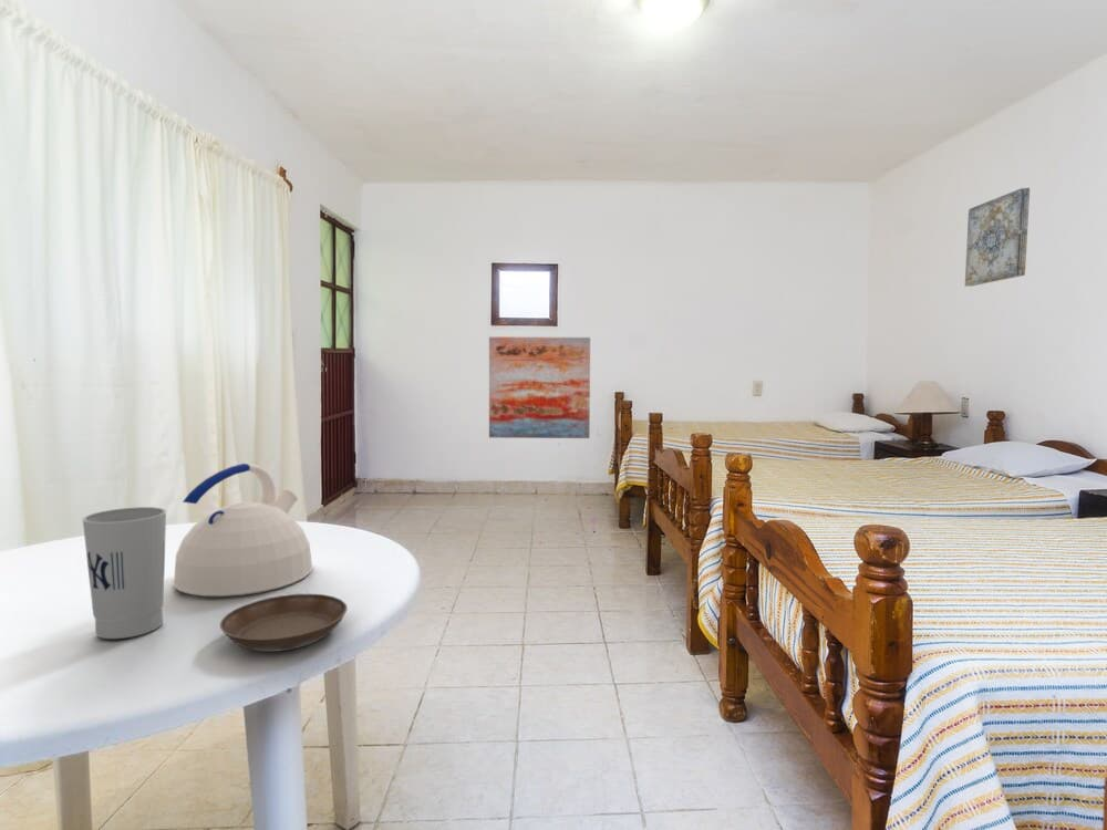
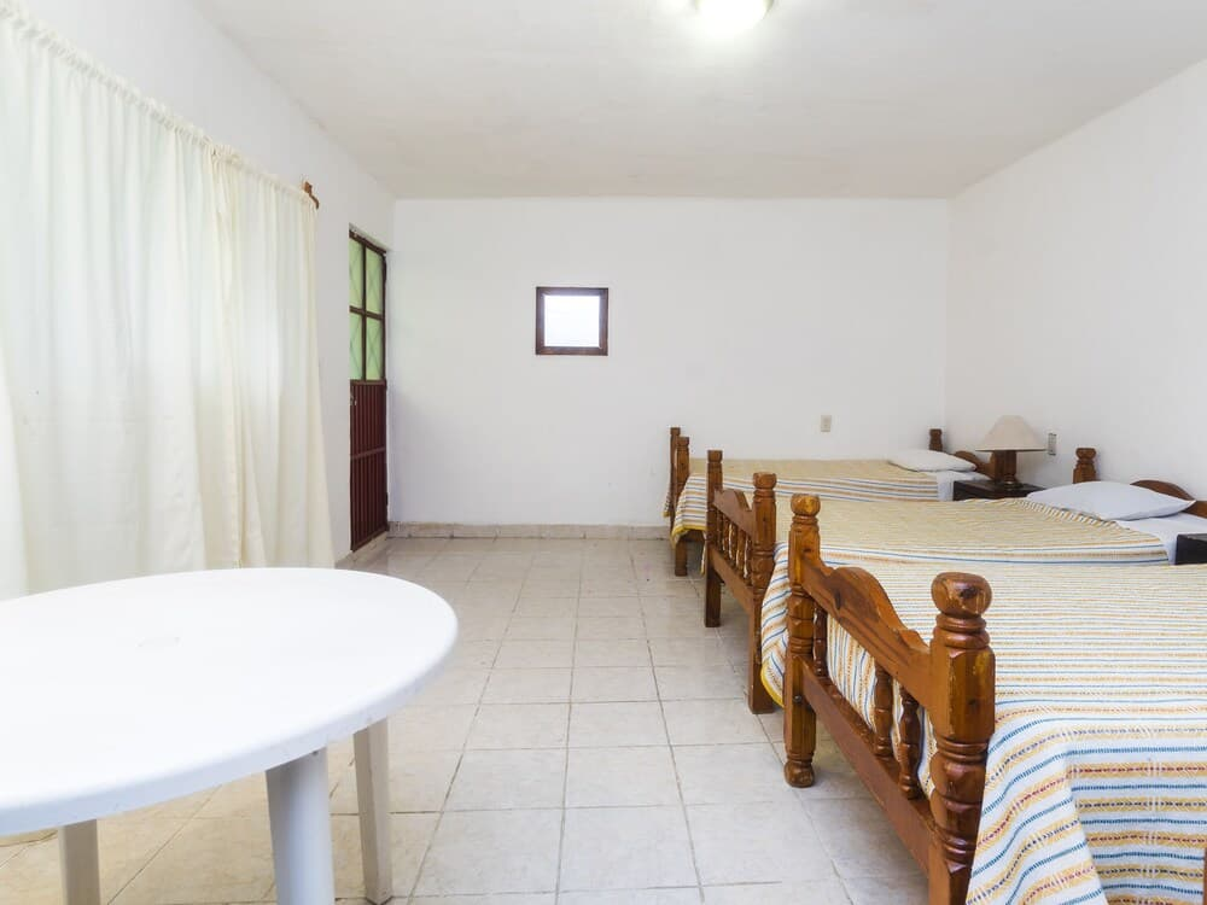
- cup [81,506,168,640]
- kettle [172,463,313,598]
- saucer [219,593,349,653]
- wall art [488,335,591,439]
- wall art [964,187,1031,288]
